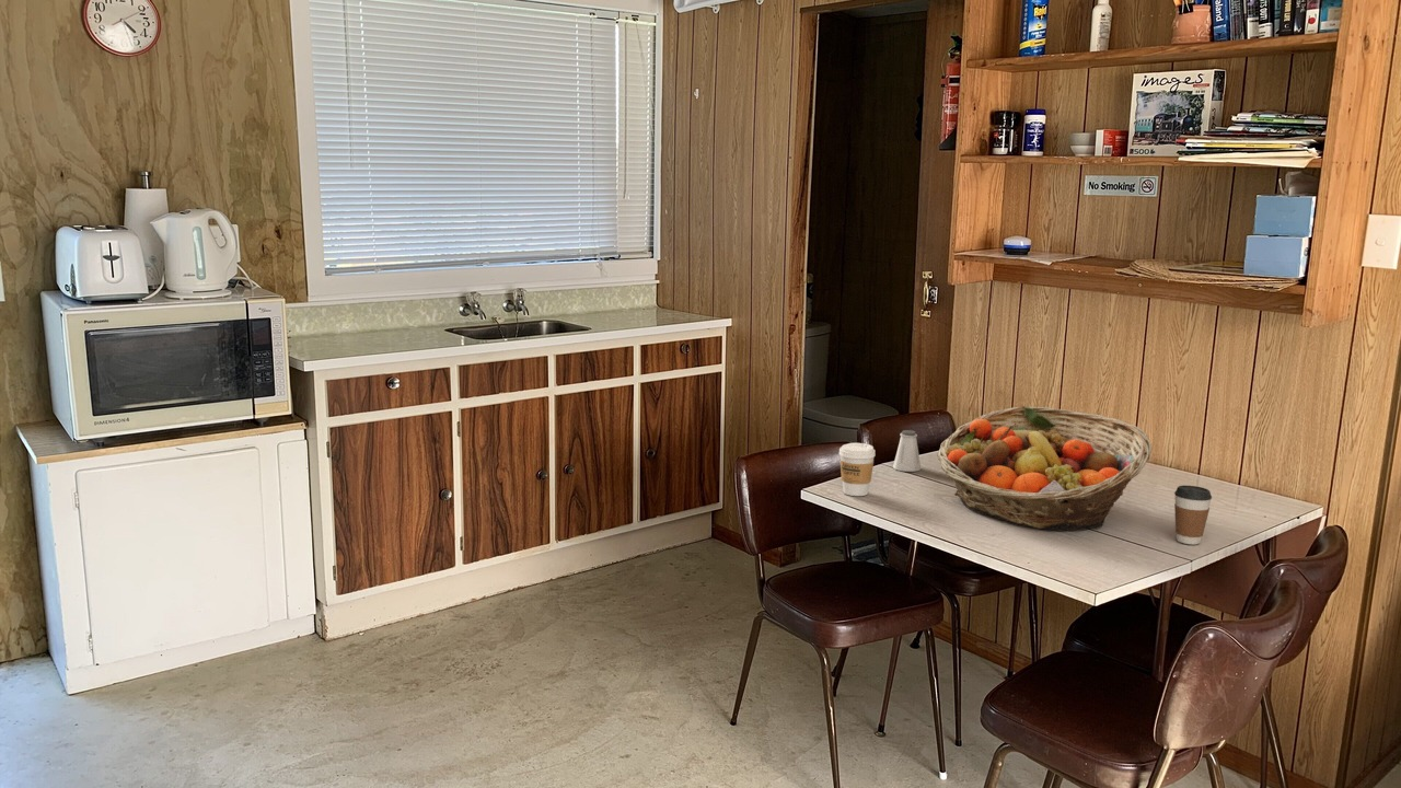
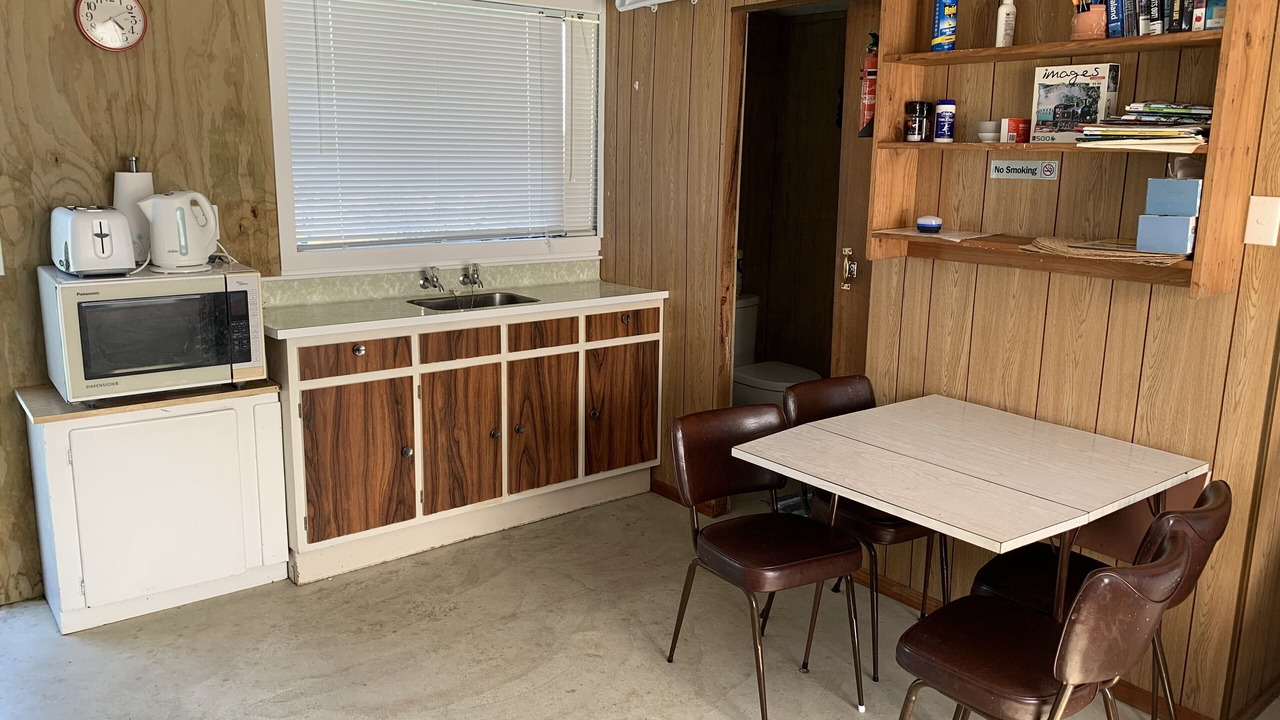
- fruit basket [936,405,1153,531]
- coffee cup [1173,484,1213,546]
- saltshaker [892,429,922,473]
- coffee cup [838,442,877,497]
